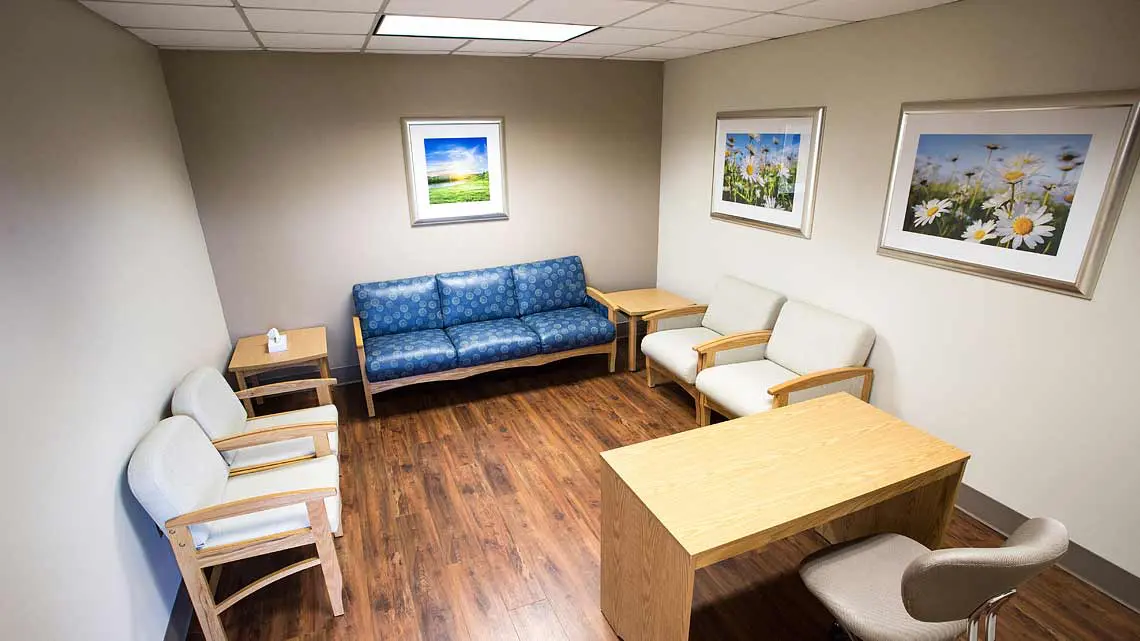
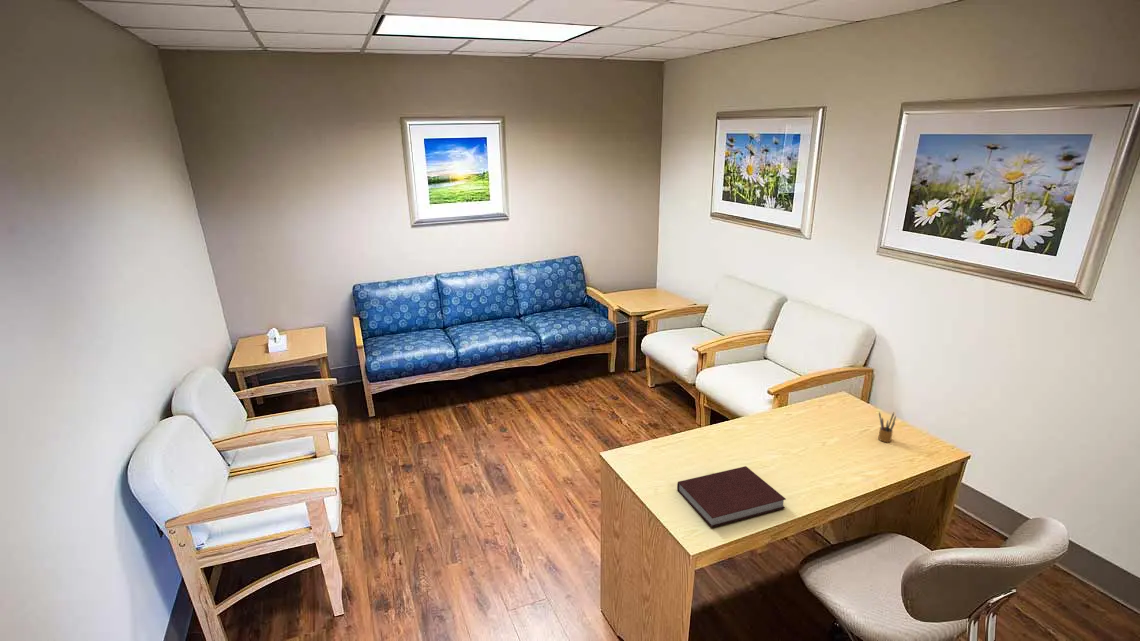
+ pencil box [877,411,897,443]
+ notebook [676,465,787,528]
